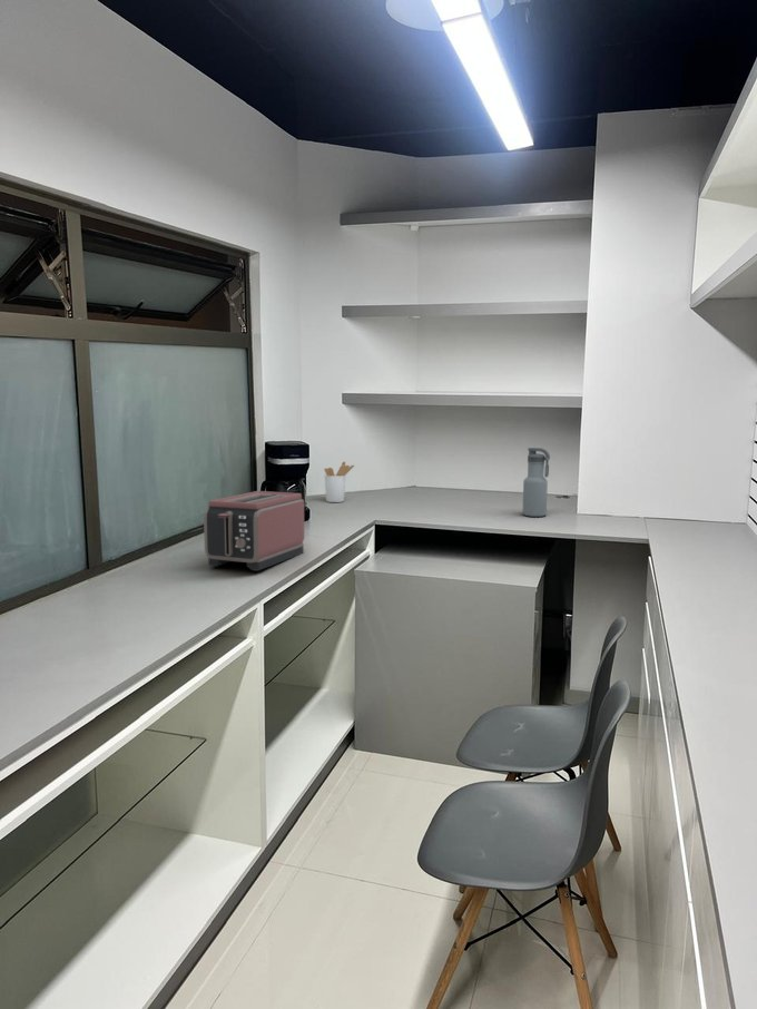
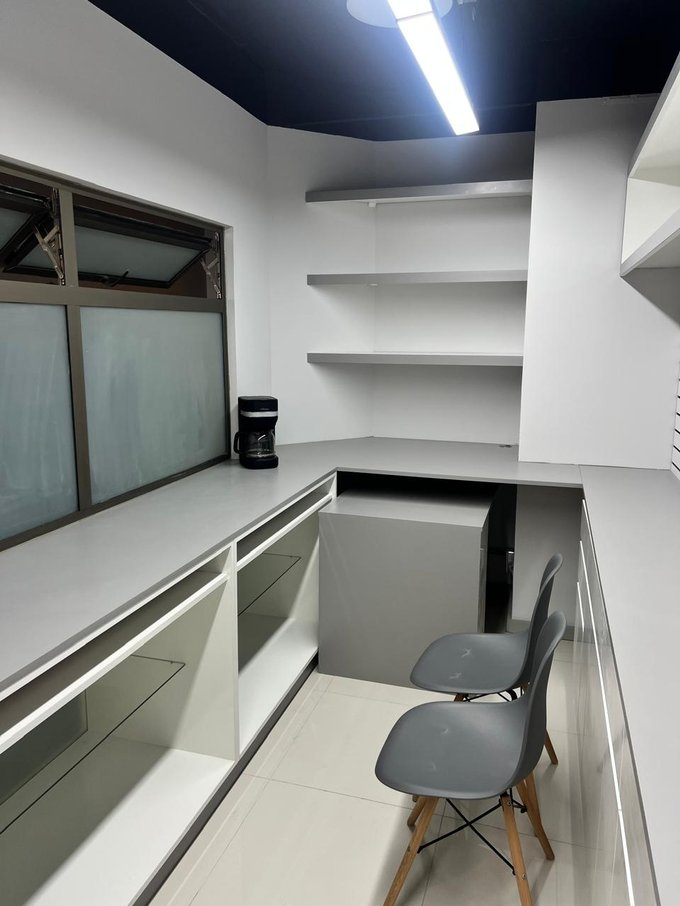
- toaster [203,490,305,572]
- water bottle [522,447,551,518]
- utensil holder [323,460,355,503]
